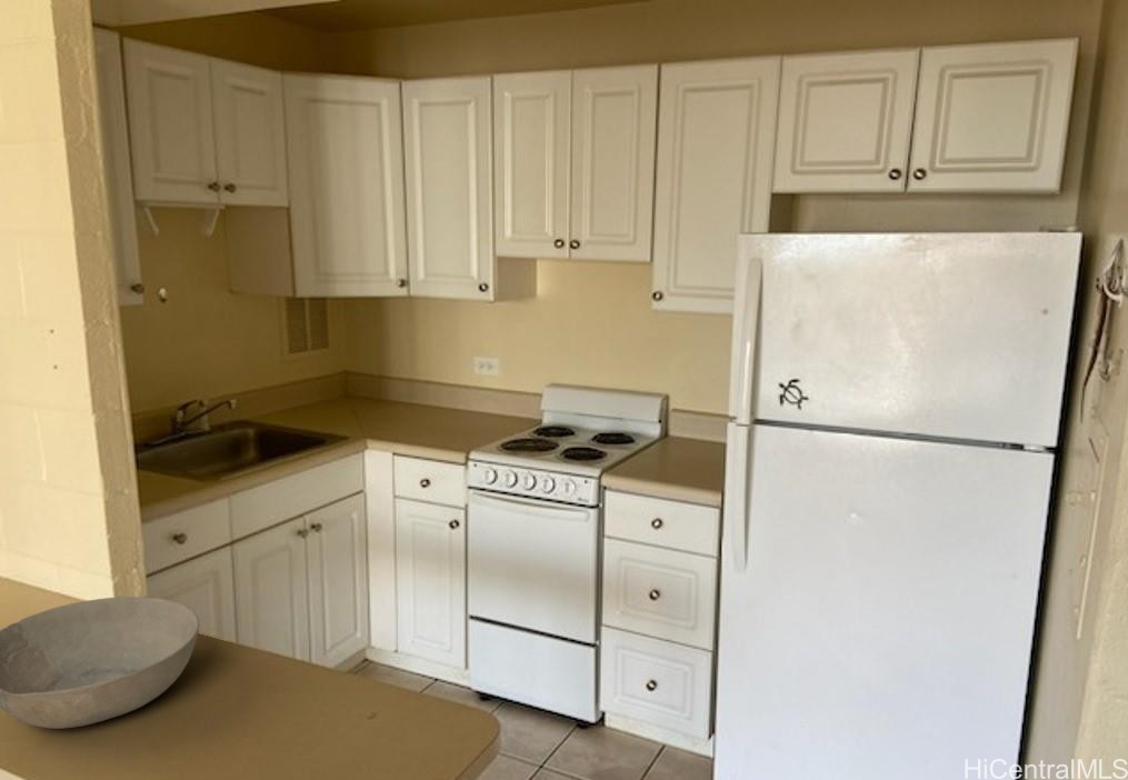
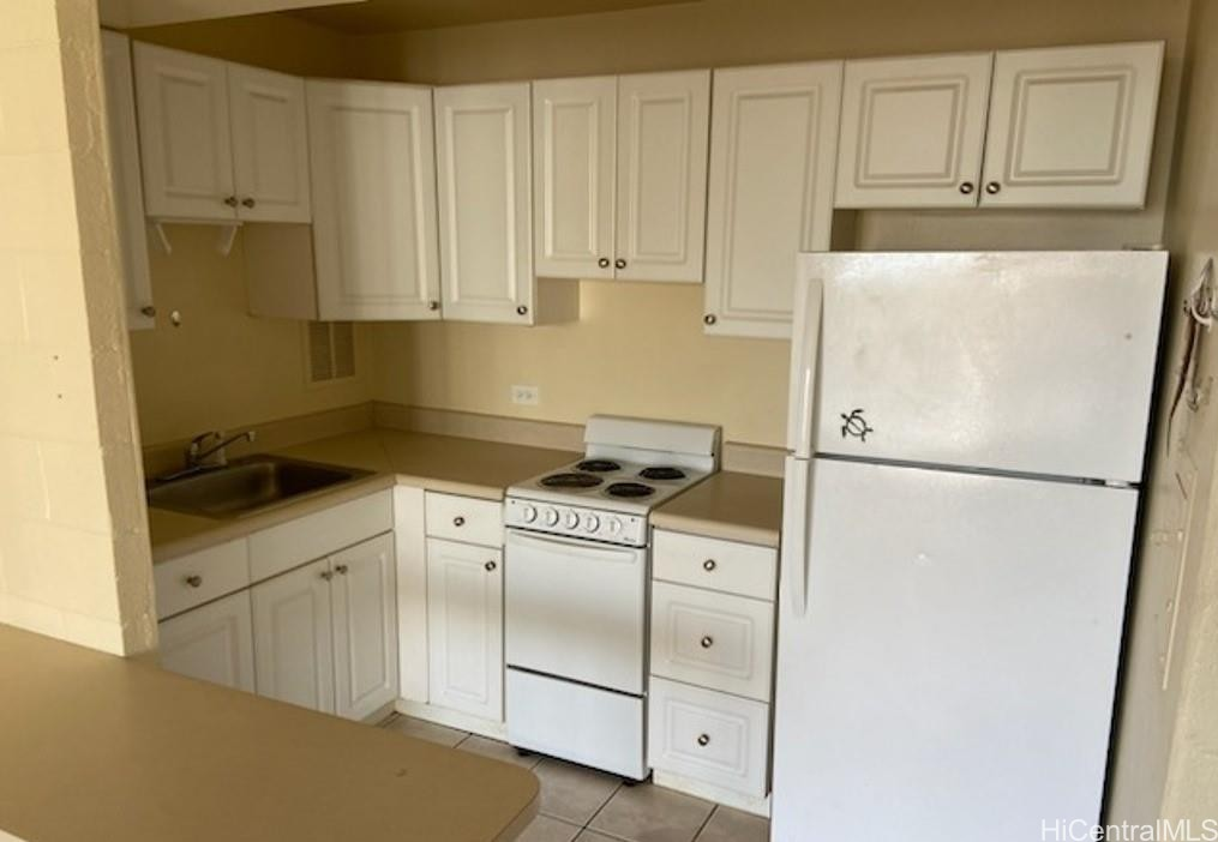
- bowl [0,596,200,730]
